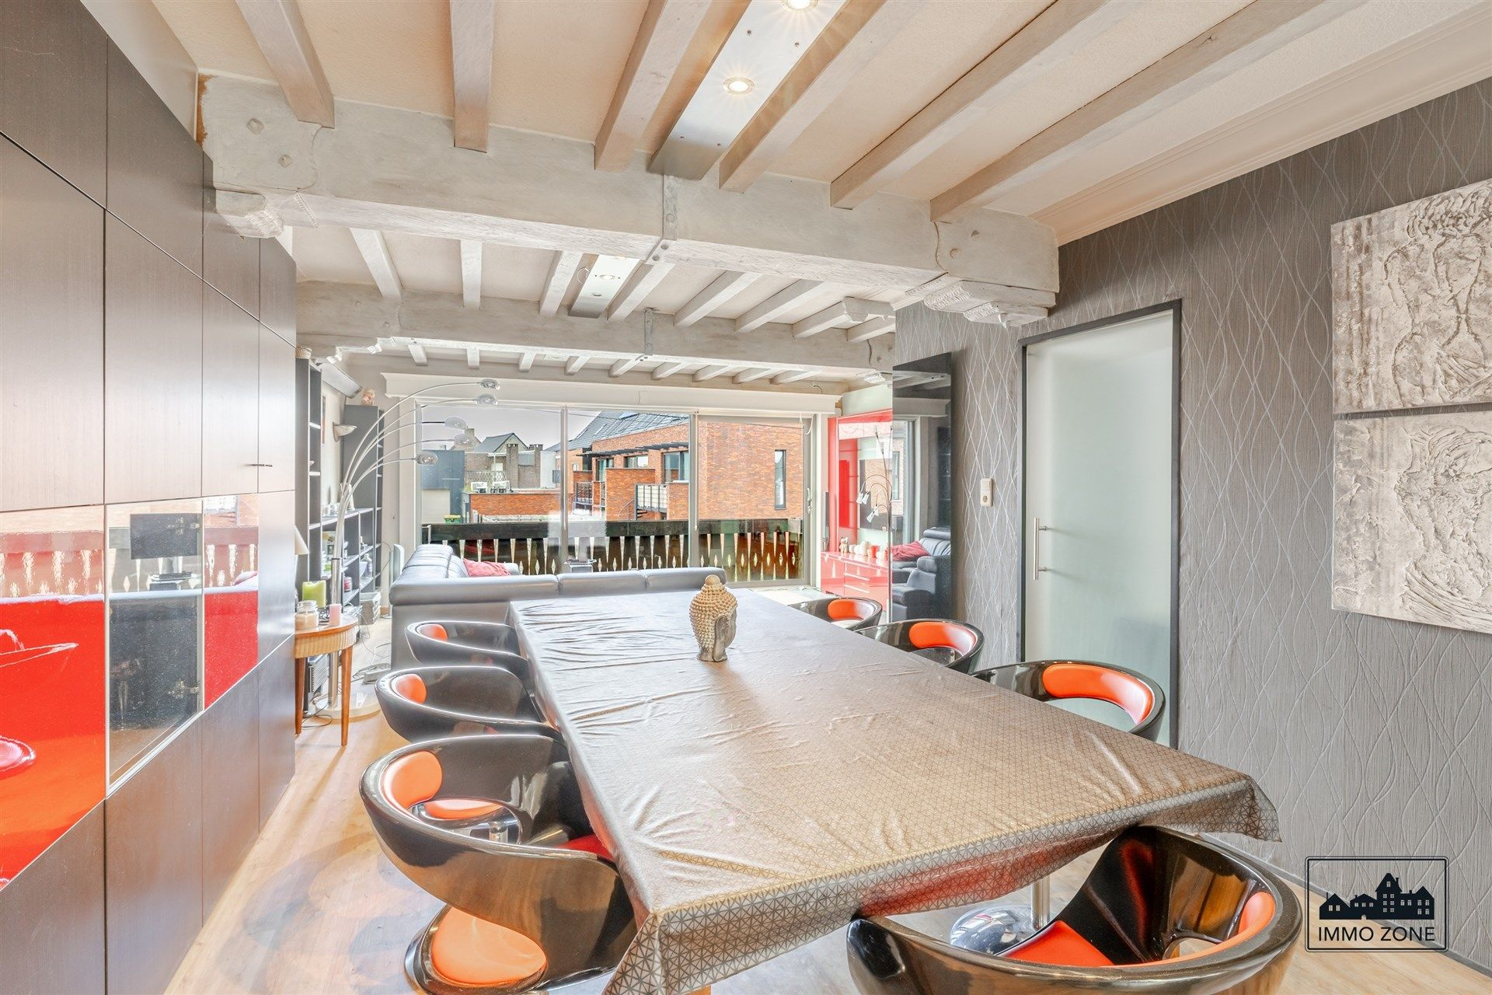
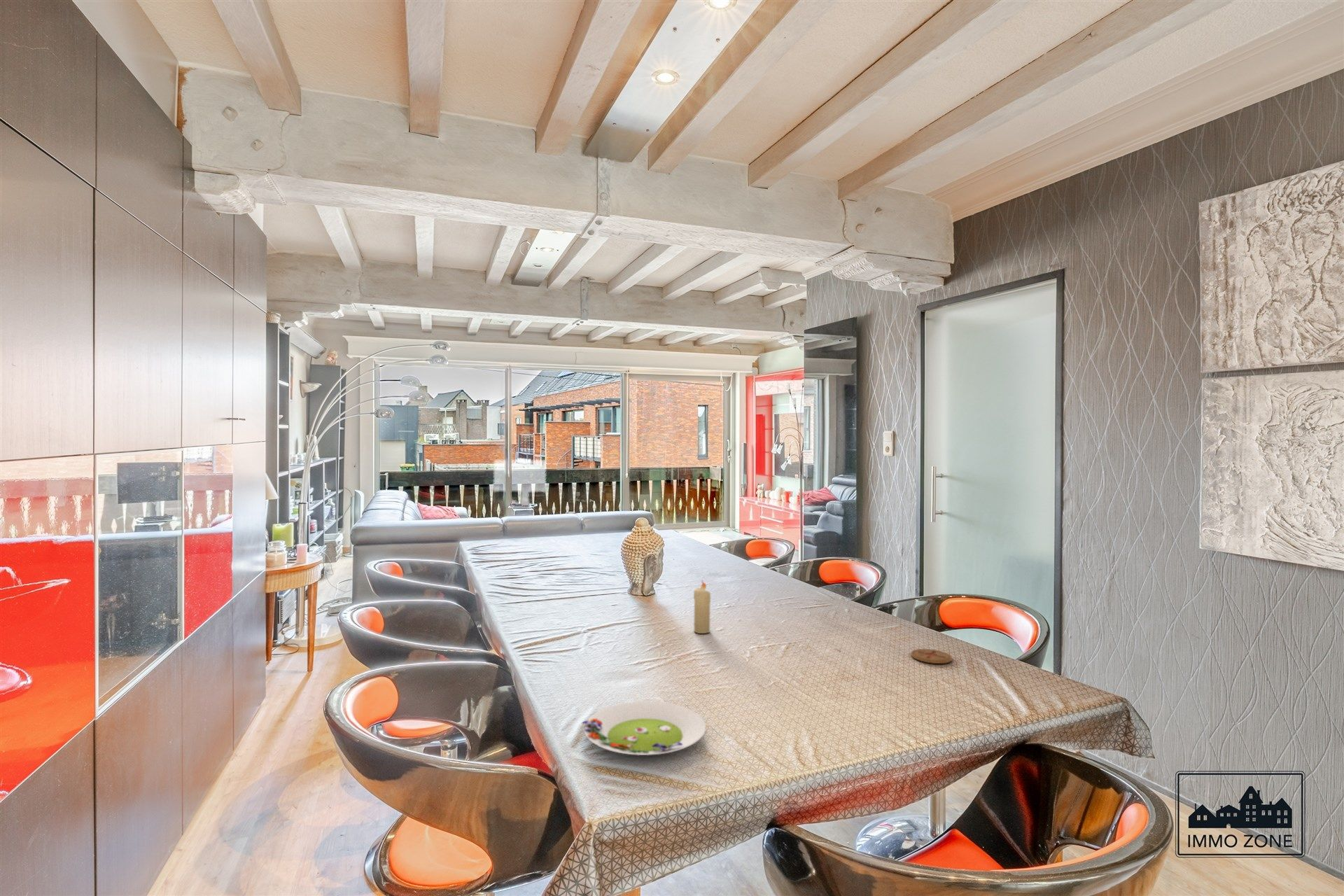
+ candle [693,580,711,634]
+ salad plate [581,701,706,756]
+ coaster [910,648,953,664]
